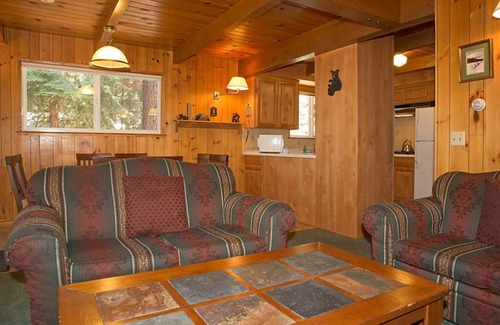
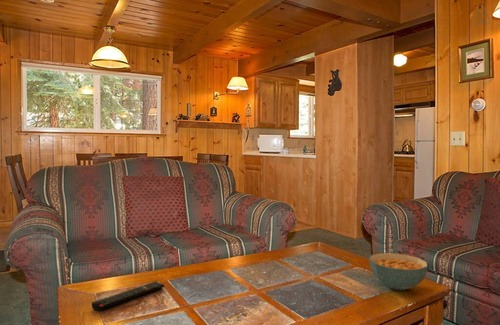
+ cereal bowl [368,252,429,291]
+ remote control [91,280,165,312]
